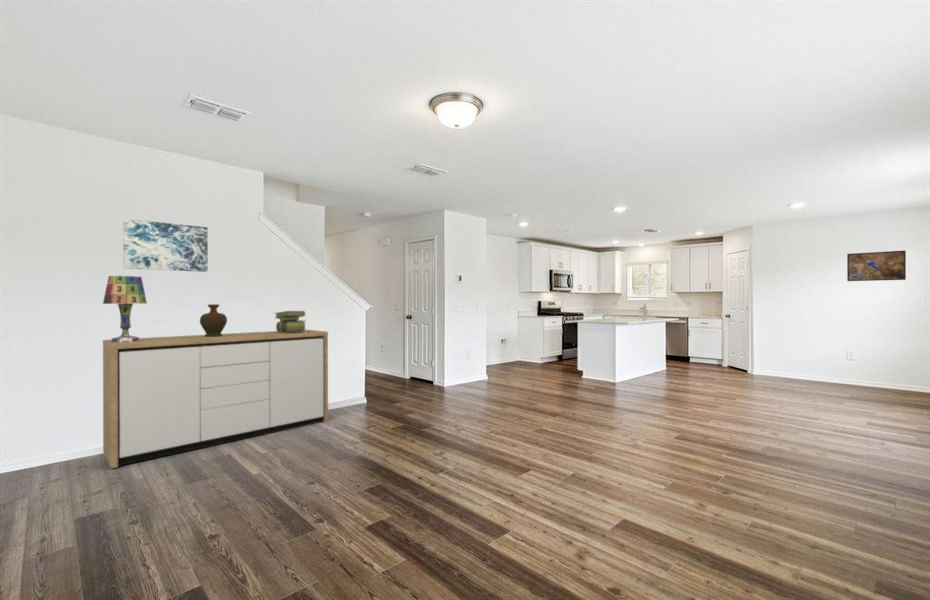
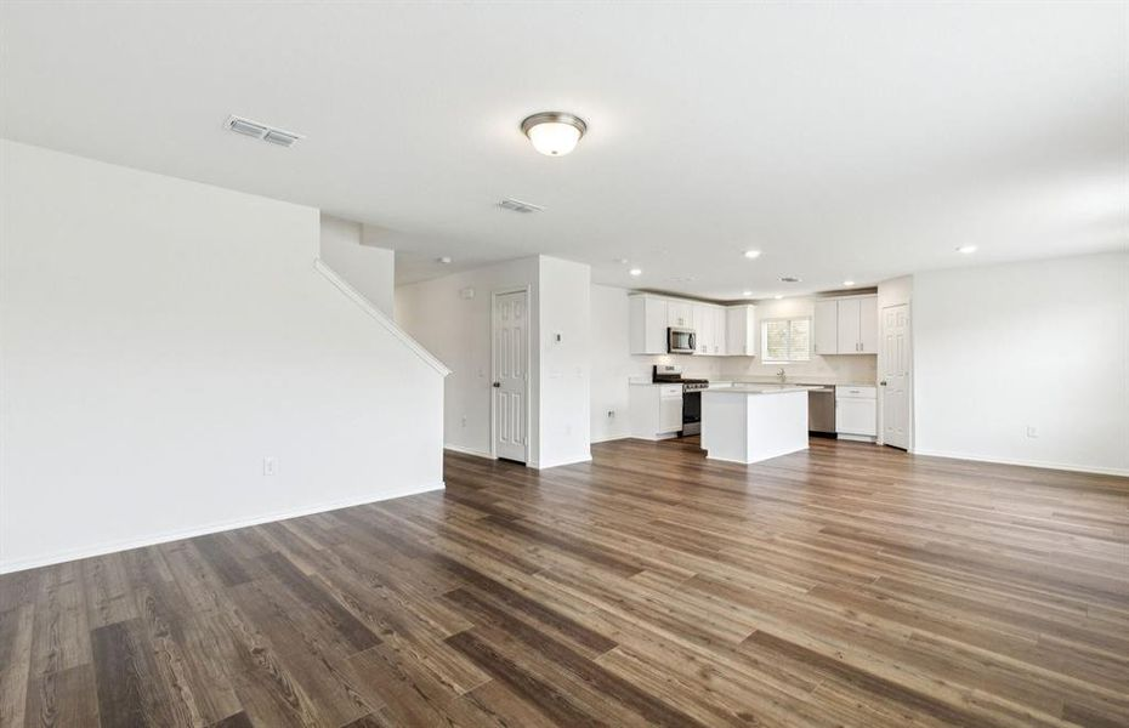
- table lamp [102,275,148,342]
- wall art [122,218,209,273]
- stack of books [274,310,307,333]
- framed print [846,250,907,282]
- decorative vase [199,303,228,337]
- sideboard [102,329,329,469]
